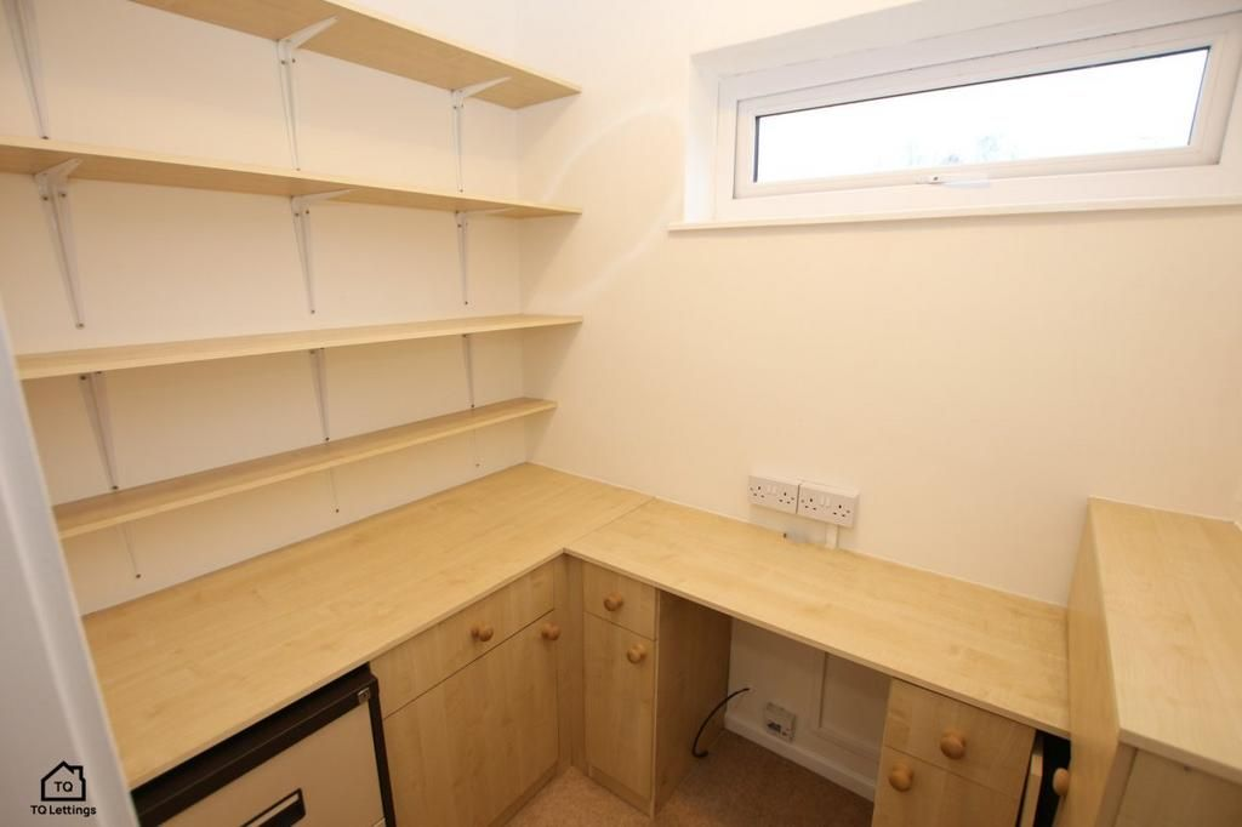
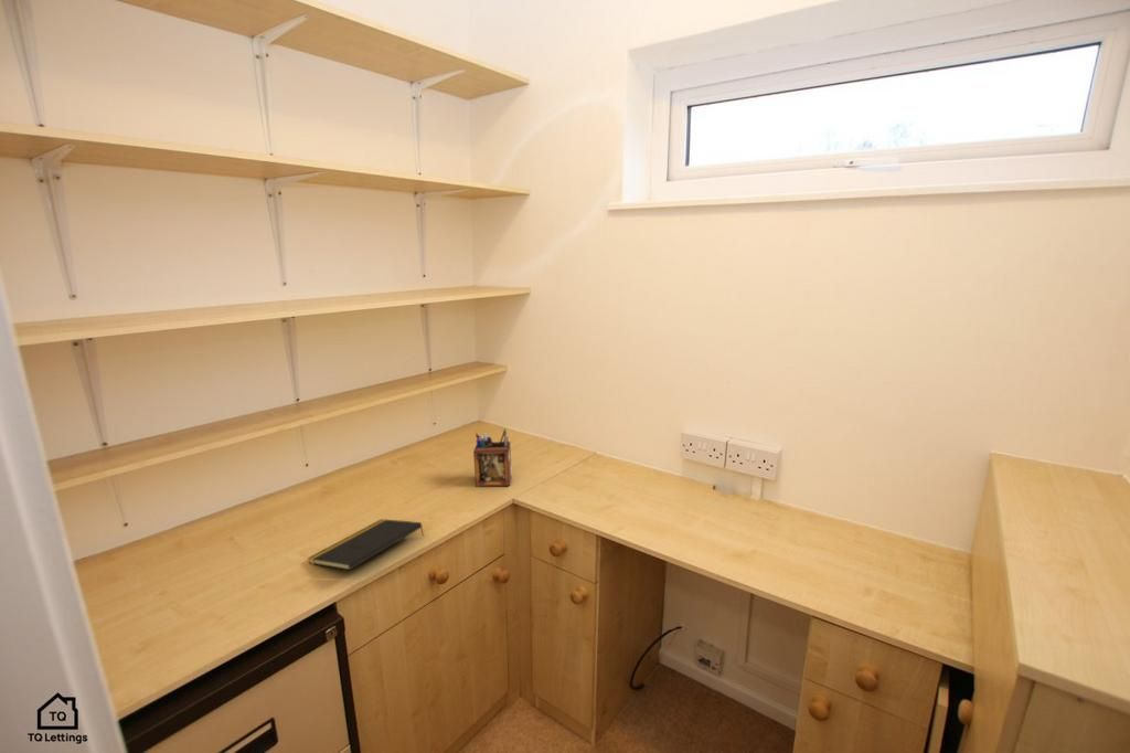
+ notepad [307,518,425,571]
+ desk organizer [472,428,513,488]
